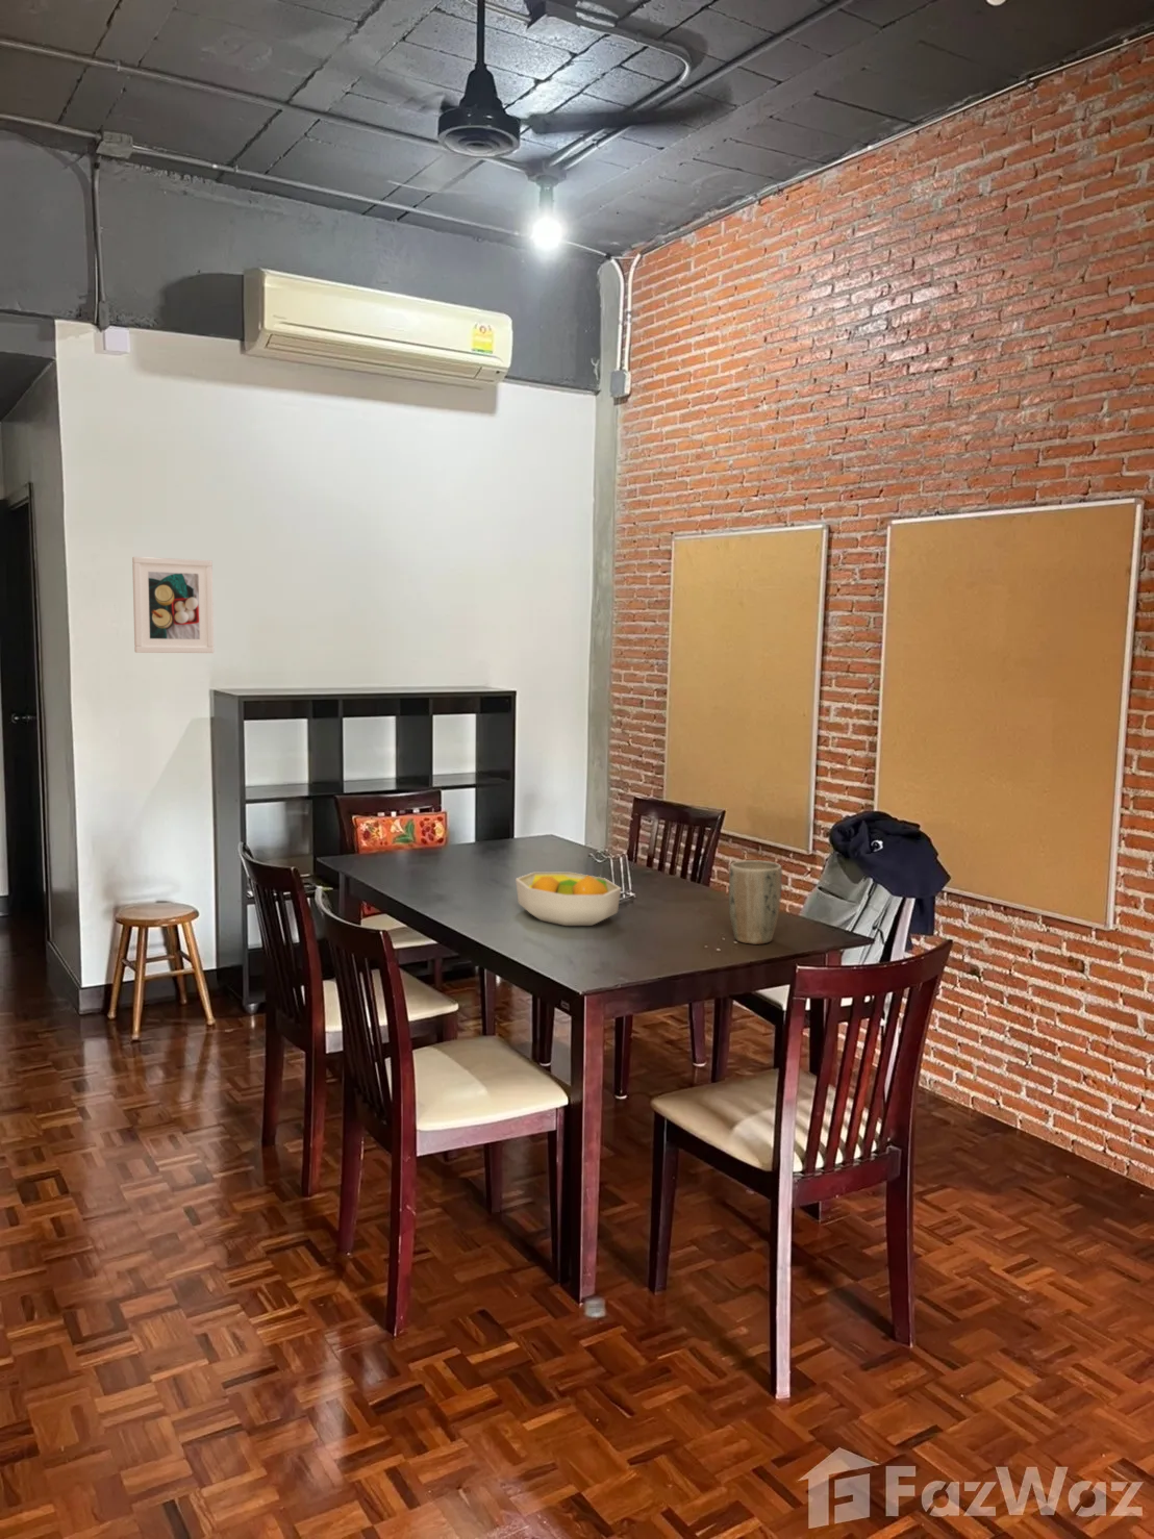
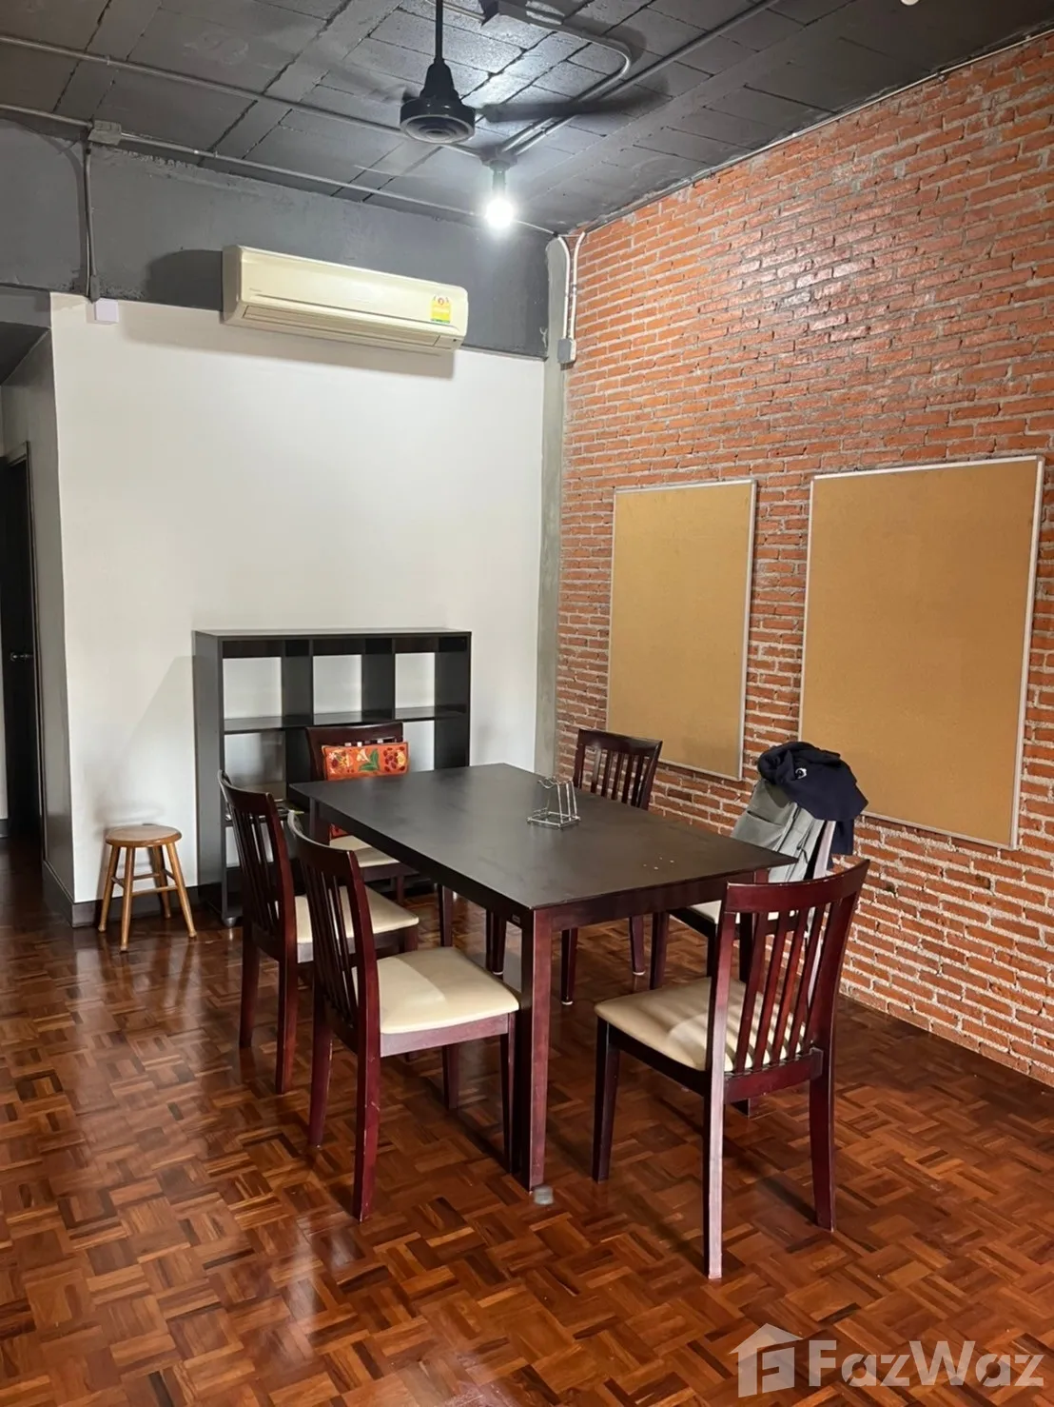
- plant pot [729,859,783,945]
- fruit bowl [514,871,622,927]
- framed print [131,556,215,654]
